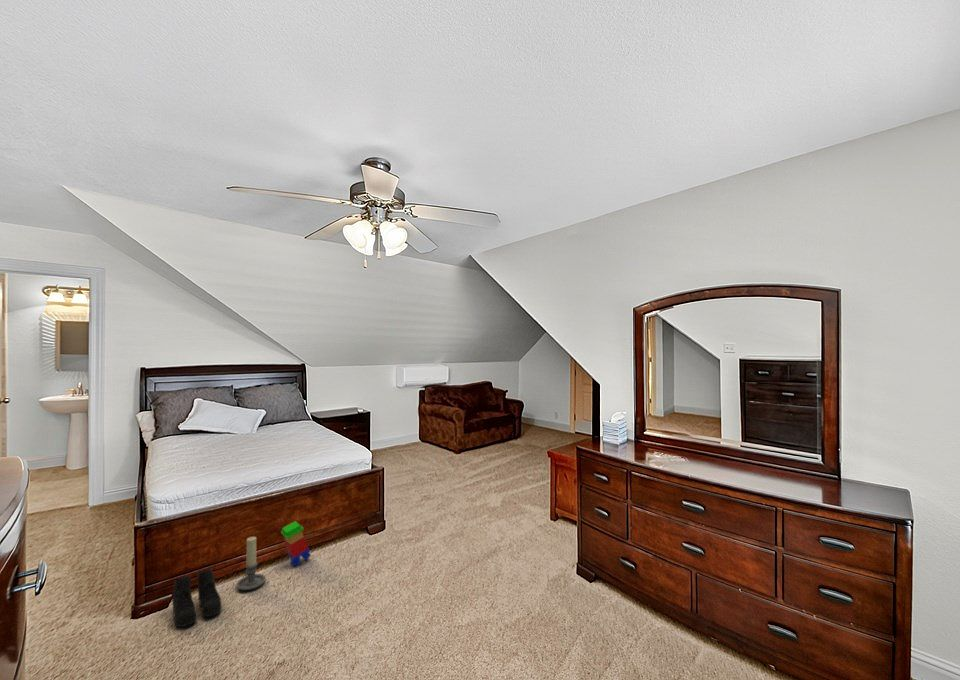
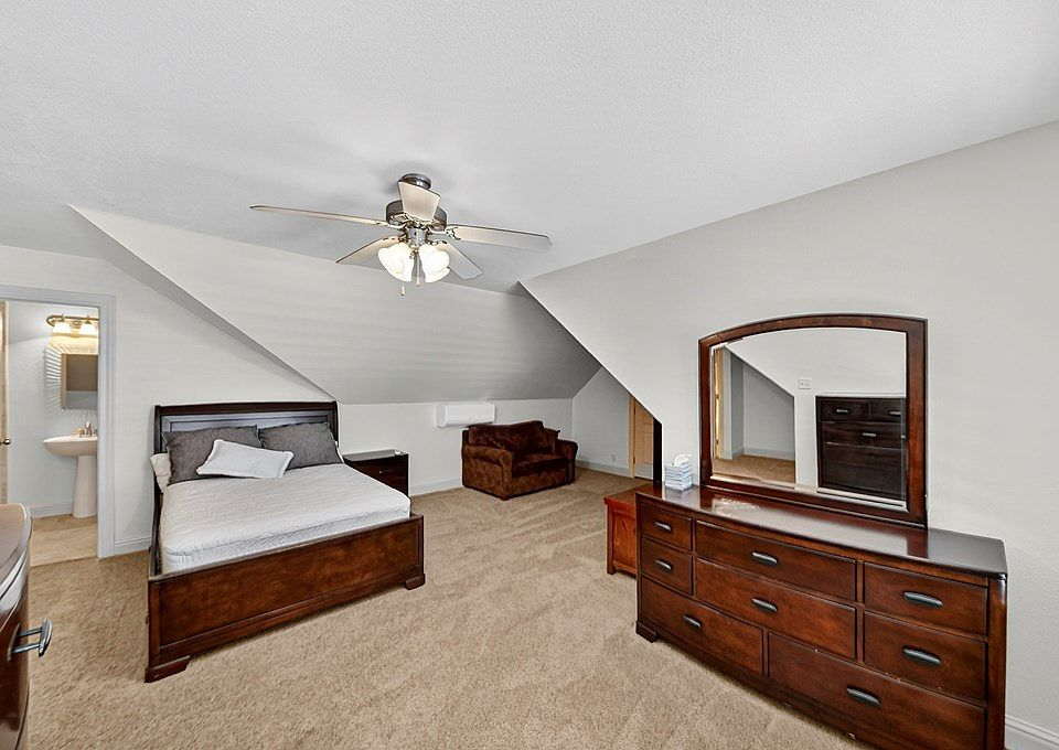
- candle holder [236,536,267,591]
- boots [172,568,223,628]
- stacking toy [280,520,312,567]
